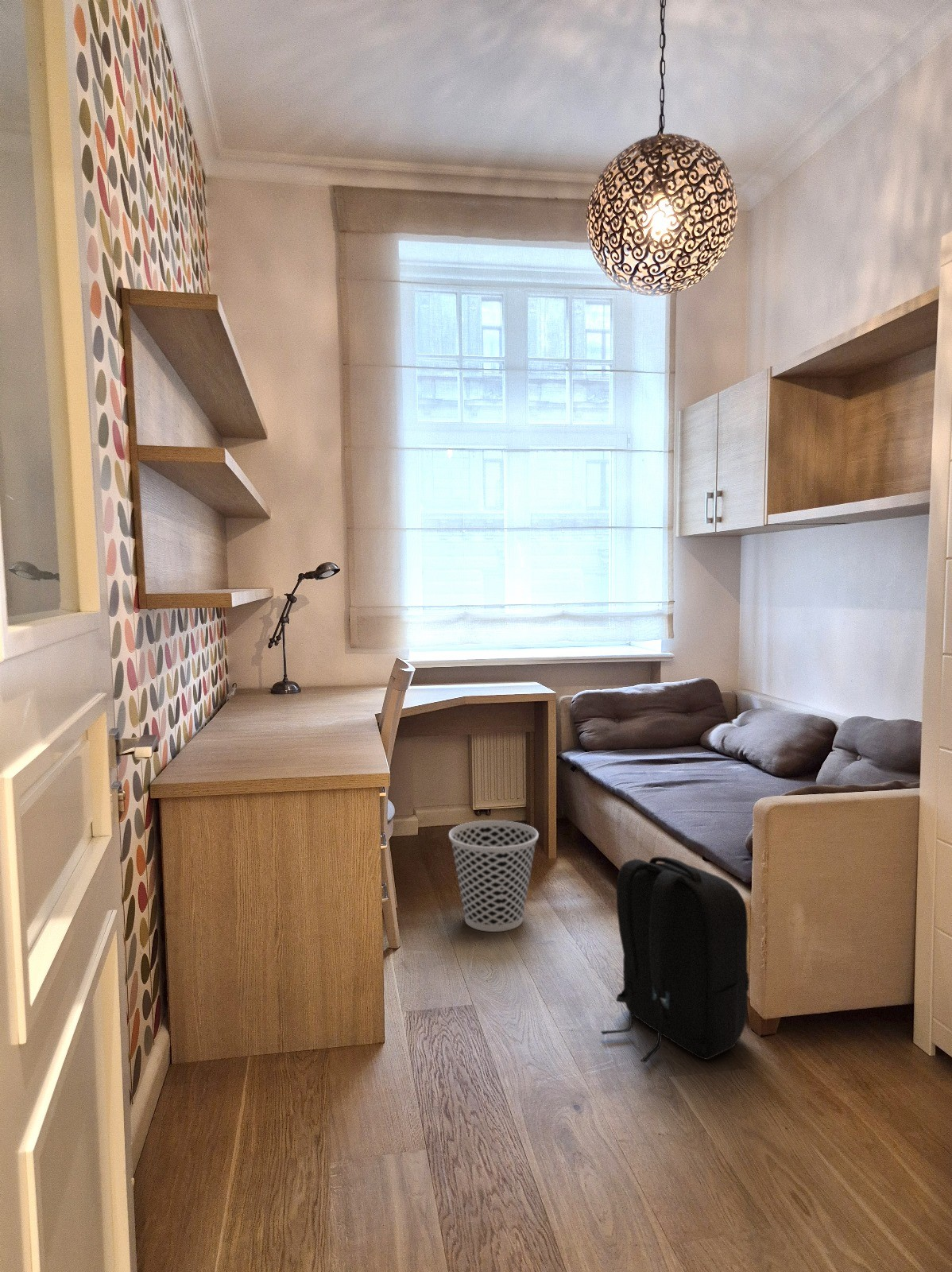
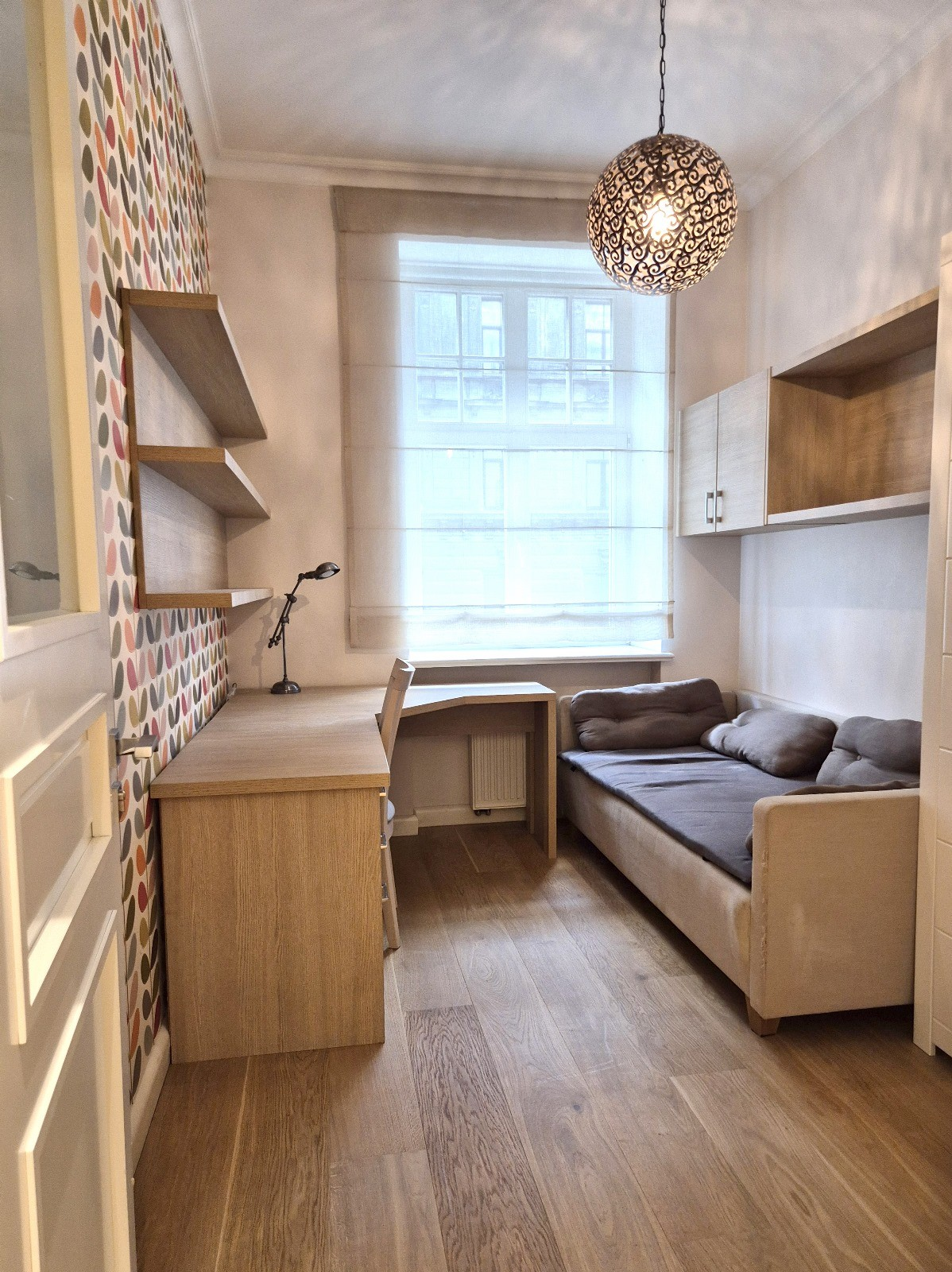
- wastebasket [448,820,540,933]
- backpack [600,856,750,1064]
